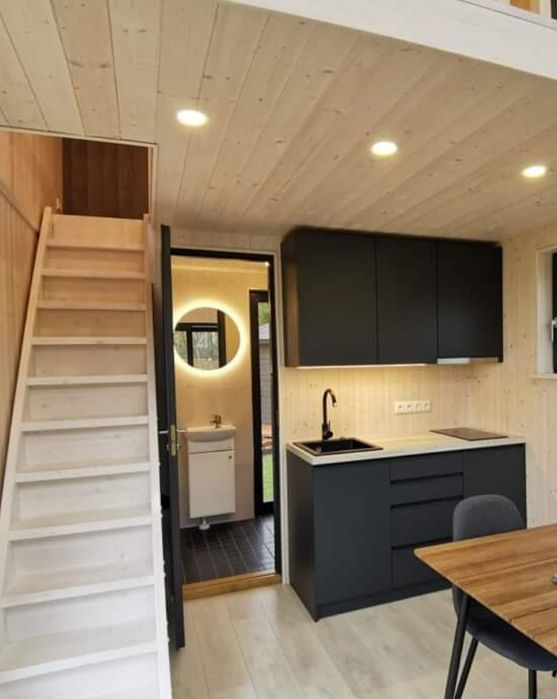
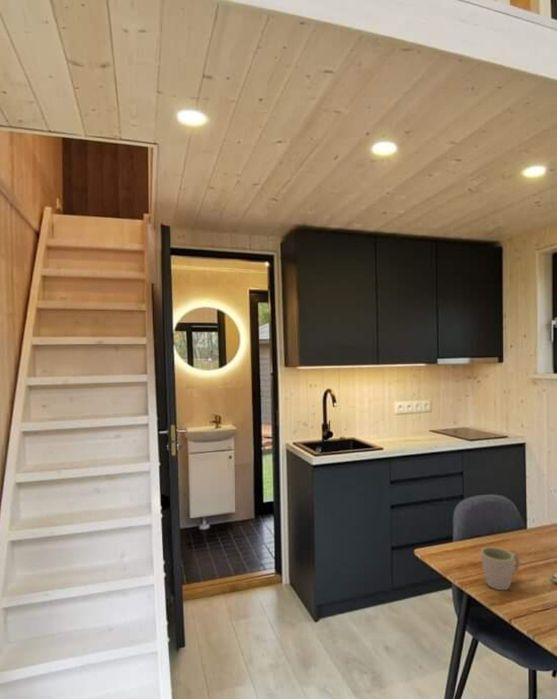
+ mug [480,546,521,591]
